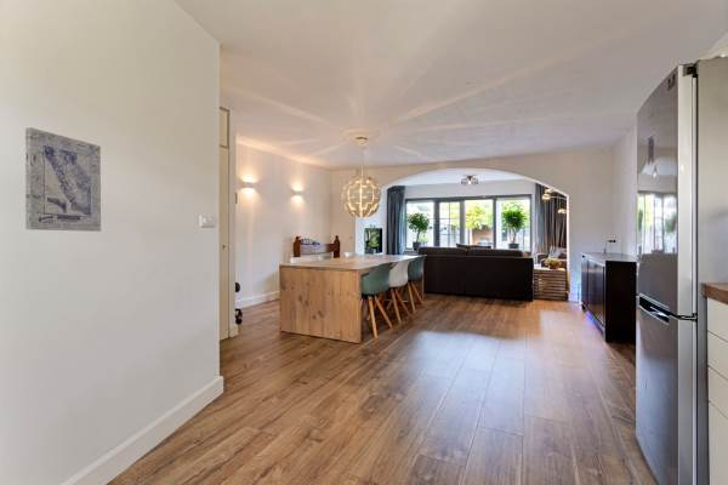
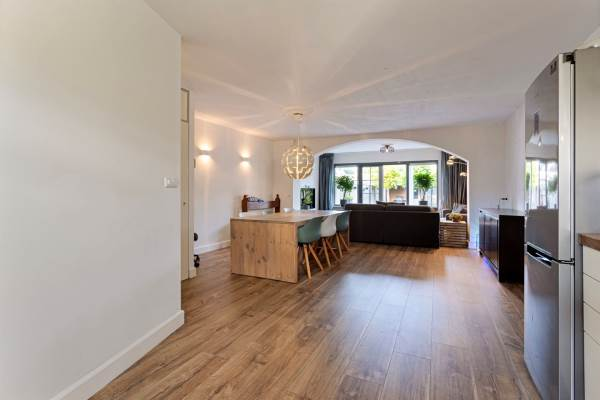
- wall art [24,126,102,233]
